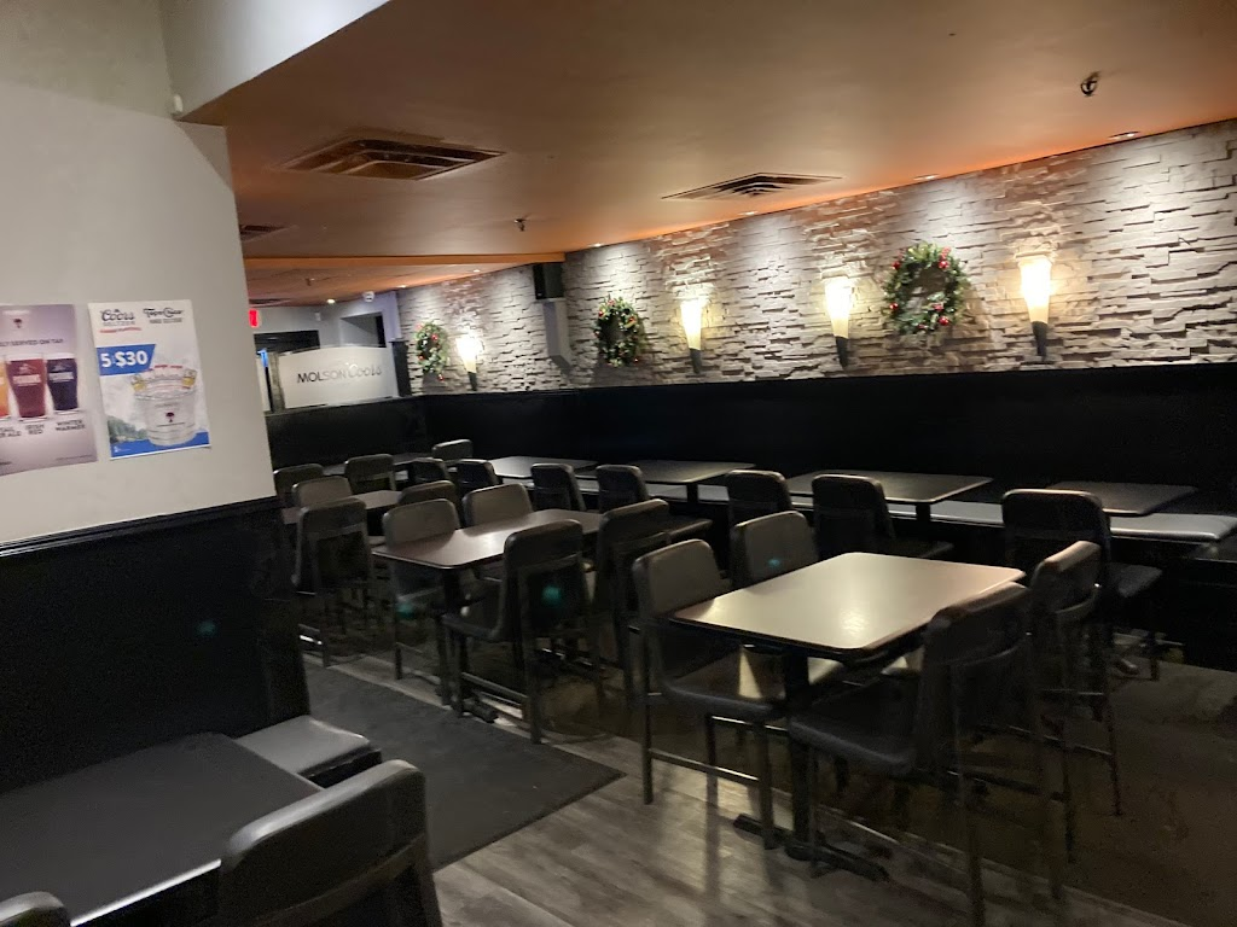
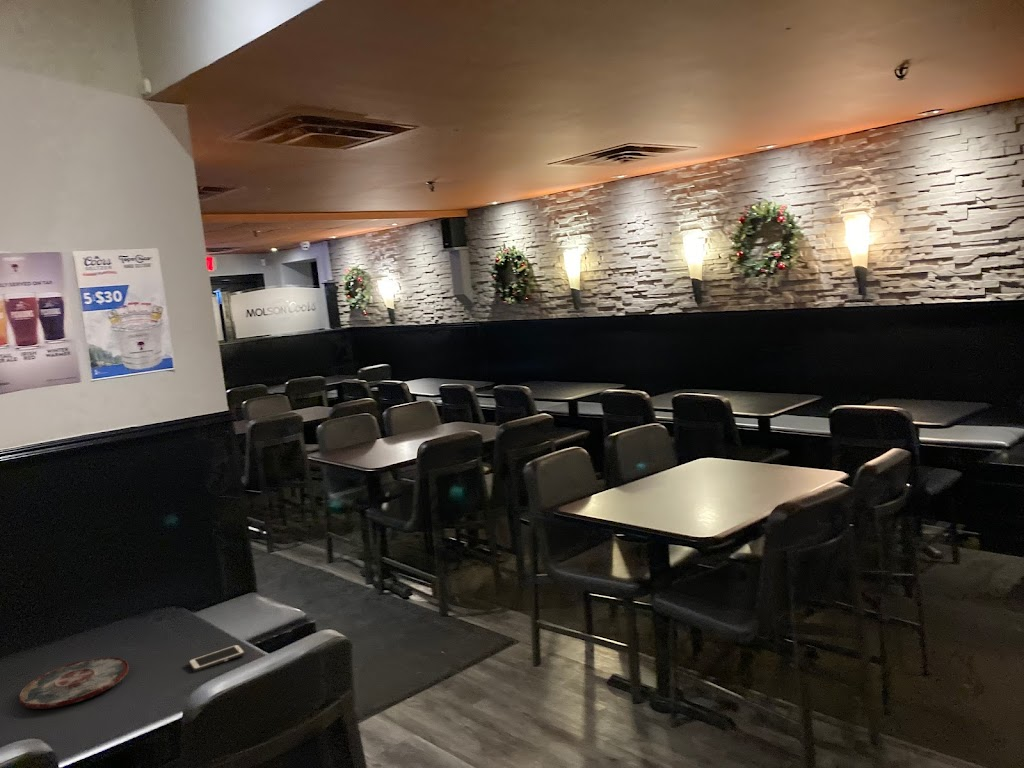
+ plate [18,656,130,710]
+ cell phone [188,644,246,672]
